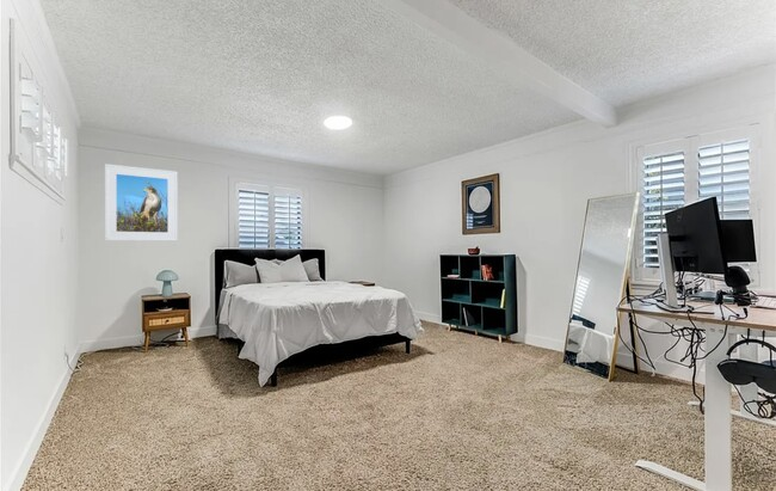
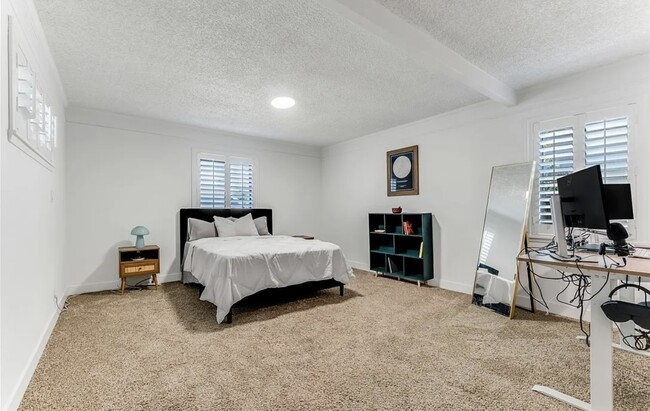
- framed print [104,162,179,243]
